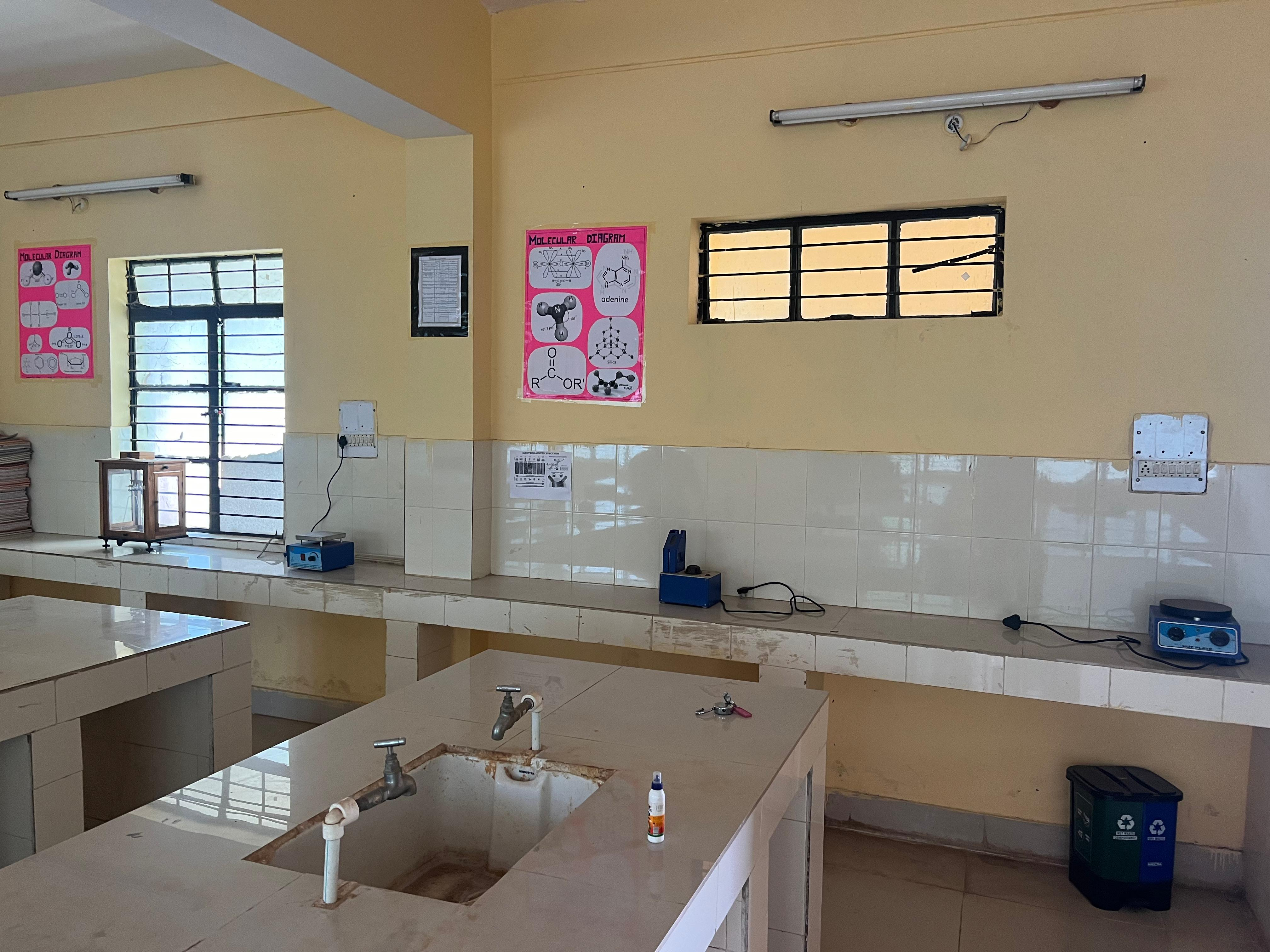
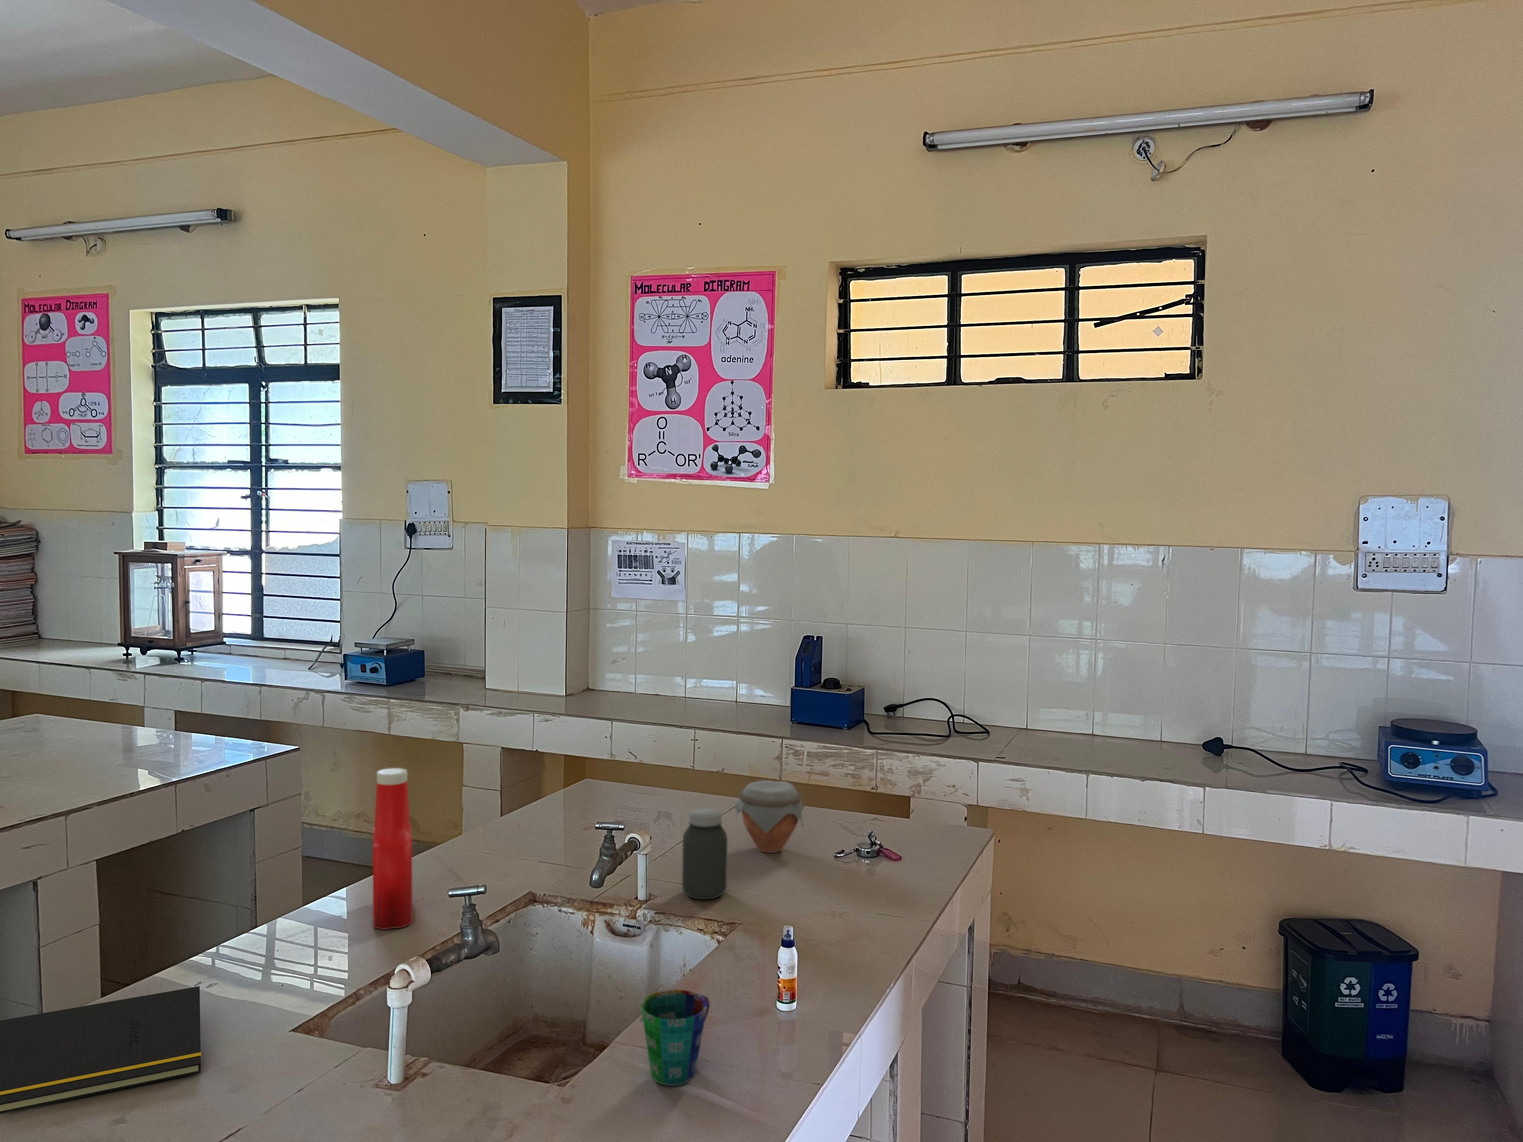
+ cup [640,990,710,1086]
+ notepad [0,986,201,1114]
+ jar [682,809,728,900]
+ soap bottle [373,768,413,930]
+ jar [734,780,806,853]
